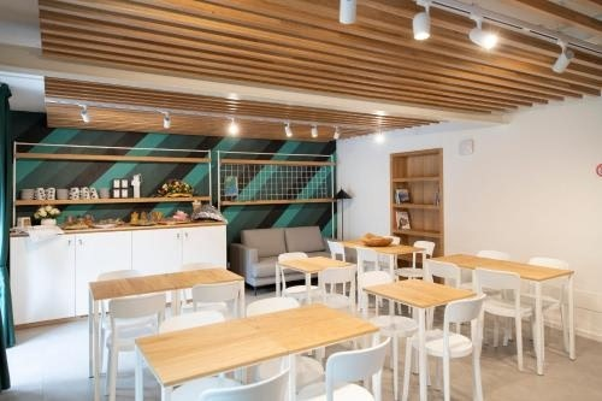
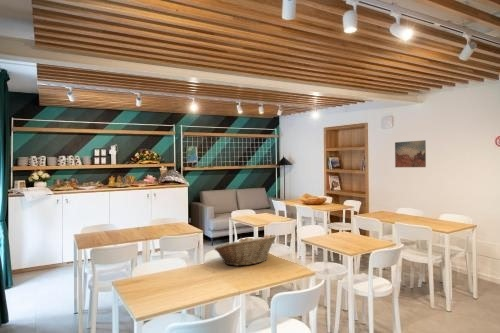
+ fruit basket [213,234,277,267]
+ wall art [394,139,427,168]
